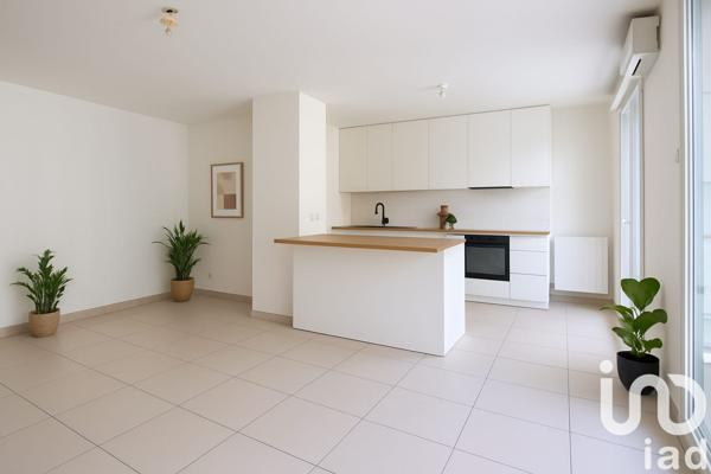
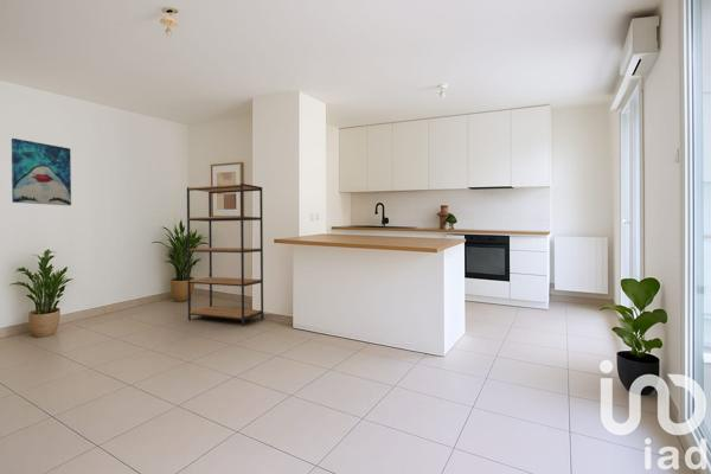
+ bookshelf [186,182,264,327]
+ wall art [11,137,72,207]
